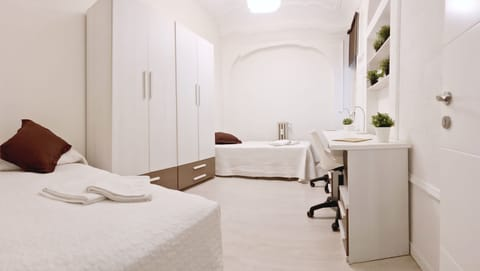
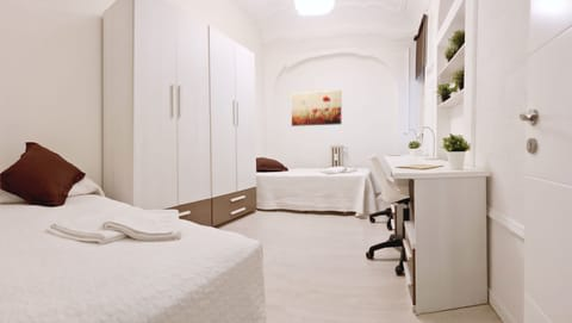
+ wall art [291,89,342,128]
